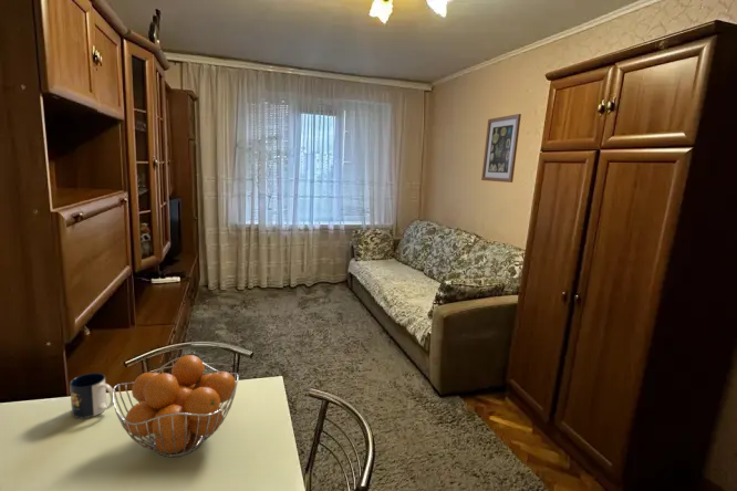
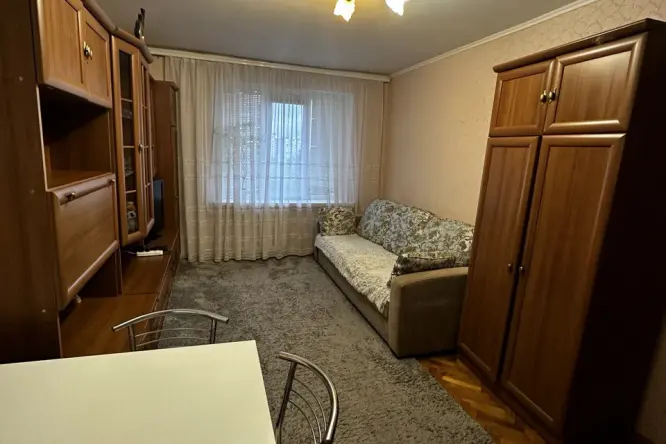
- wall art [480,113,522,184]
- mug [69,372,116,419]
- fruit basket [112,354,239,458]
